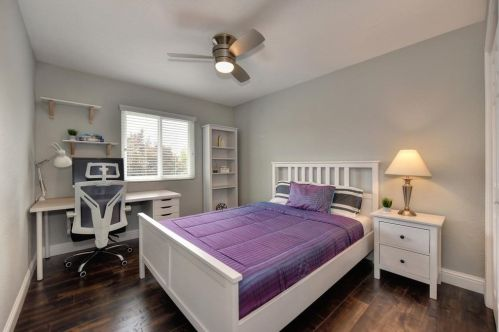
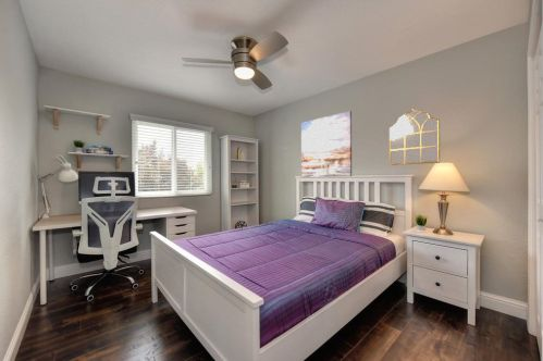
+ mirror [388,108,441,166]
+ wall art [300,110,353,178]
